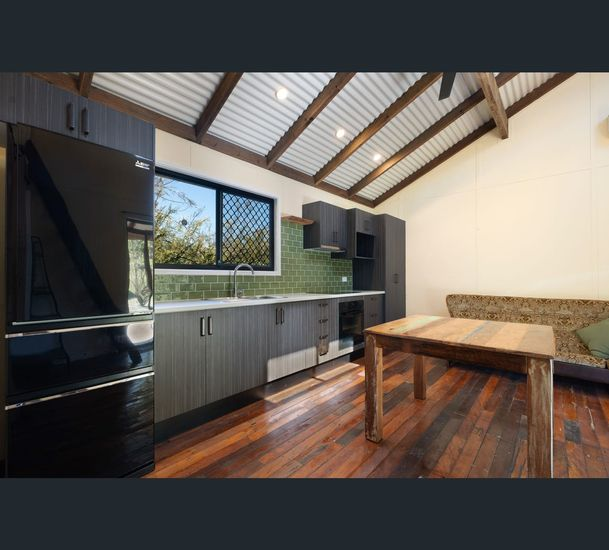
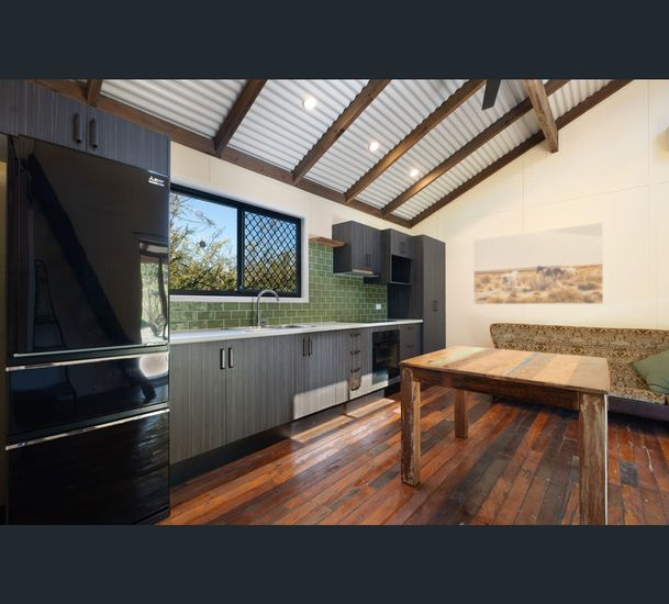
+ wall art [472,222,604,305]
